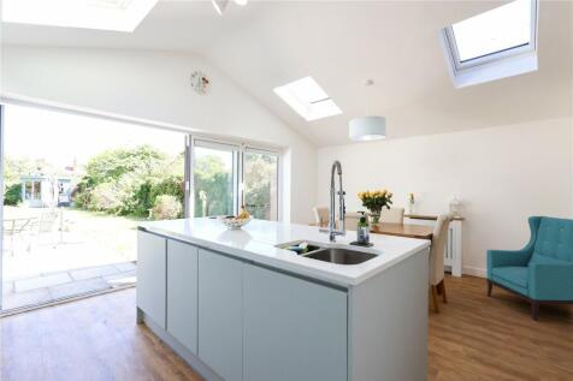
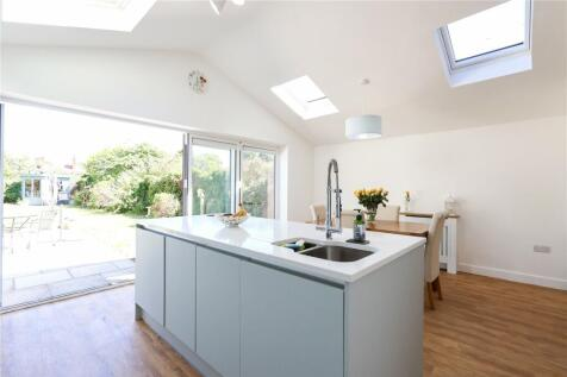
- armchair [485,215,573,322]
